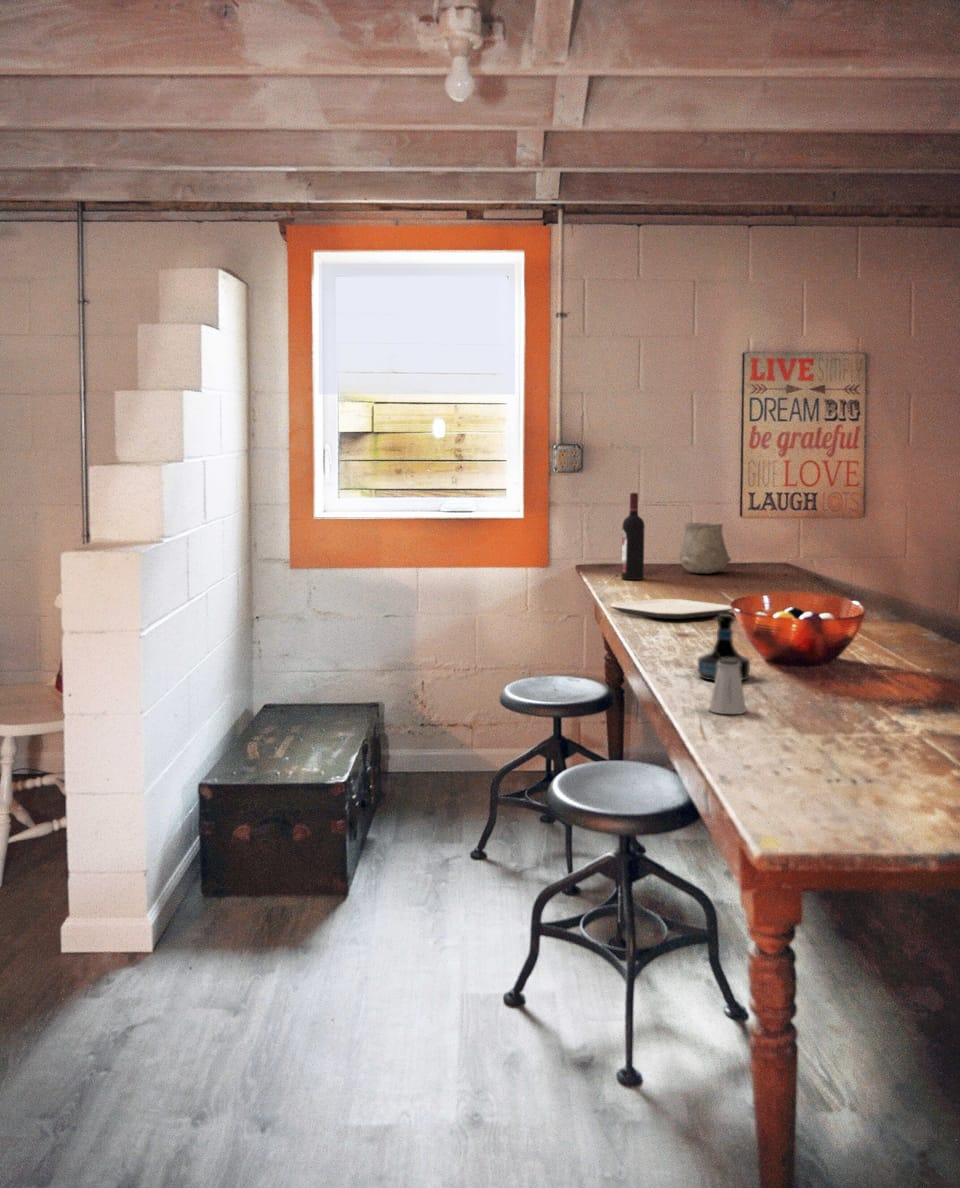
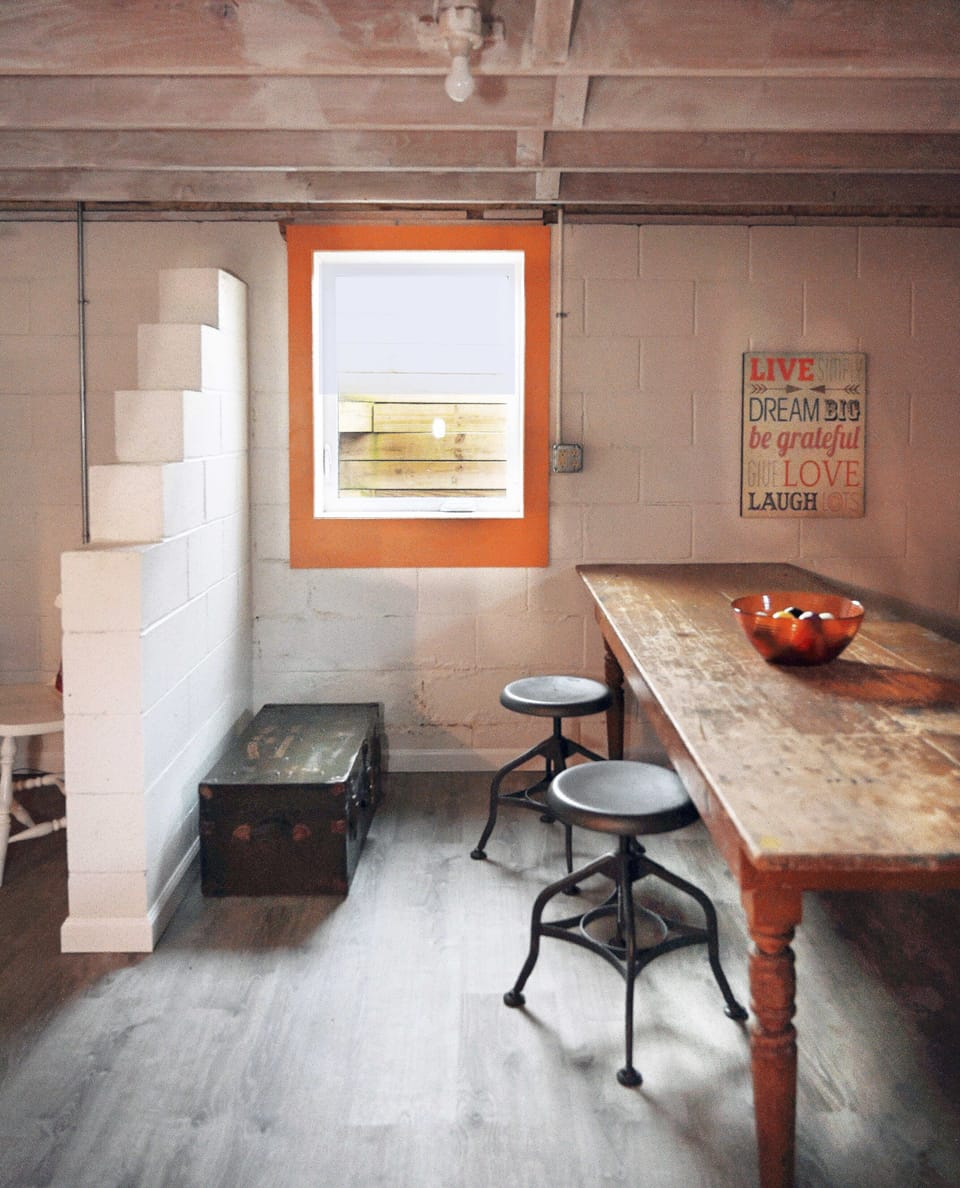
- tequila bottle [697,613,751,682]
- plate [609,598,733,620]
- saltshaker [708,658,747,715]
- wine bottle [621,492,646,581]
- ceramic cup [679,522,732,575]
